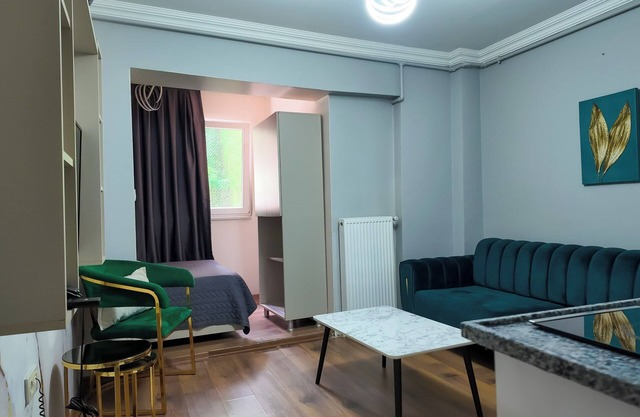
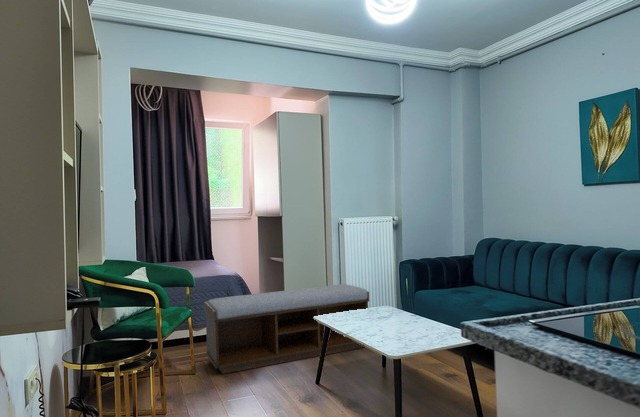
+ bench [203,283,370,375]
